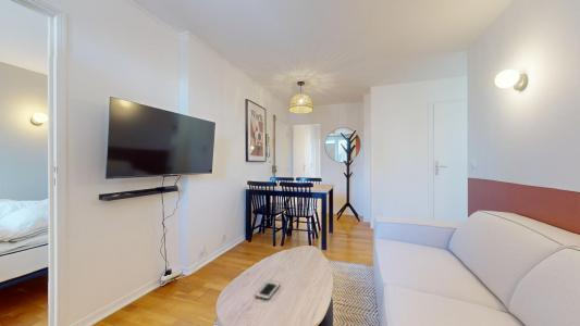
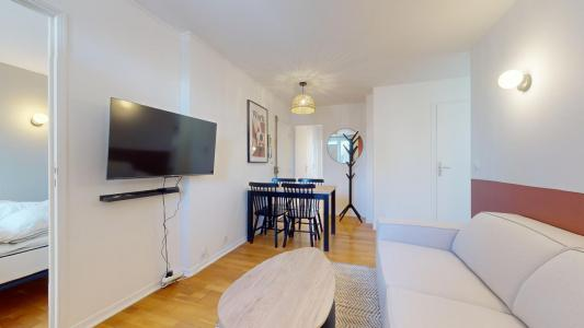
- cell phone [255,280,281,301]
